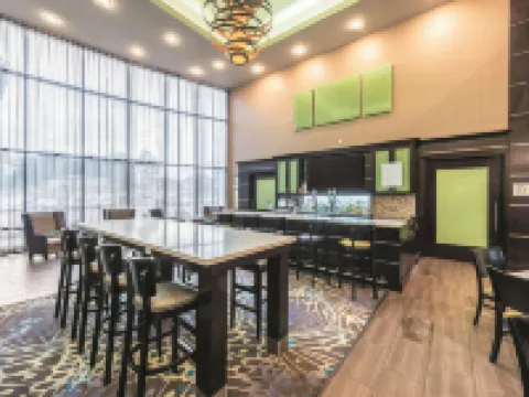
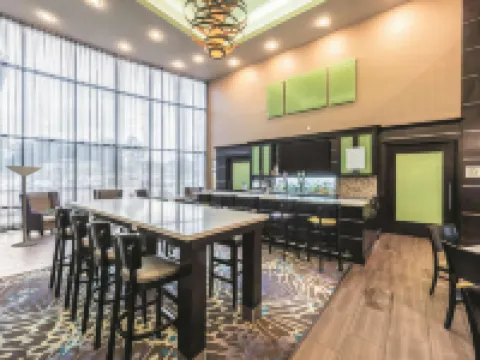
+ floor lamp [4,165,43,248]
